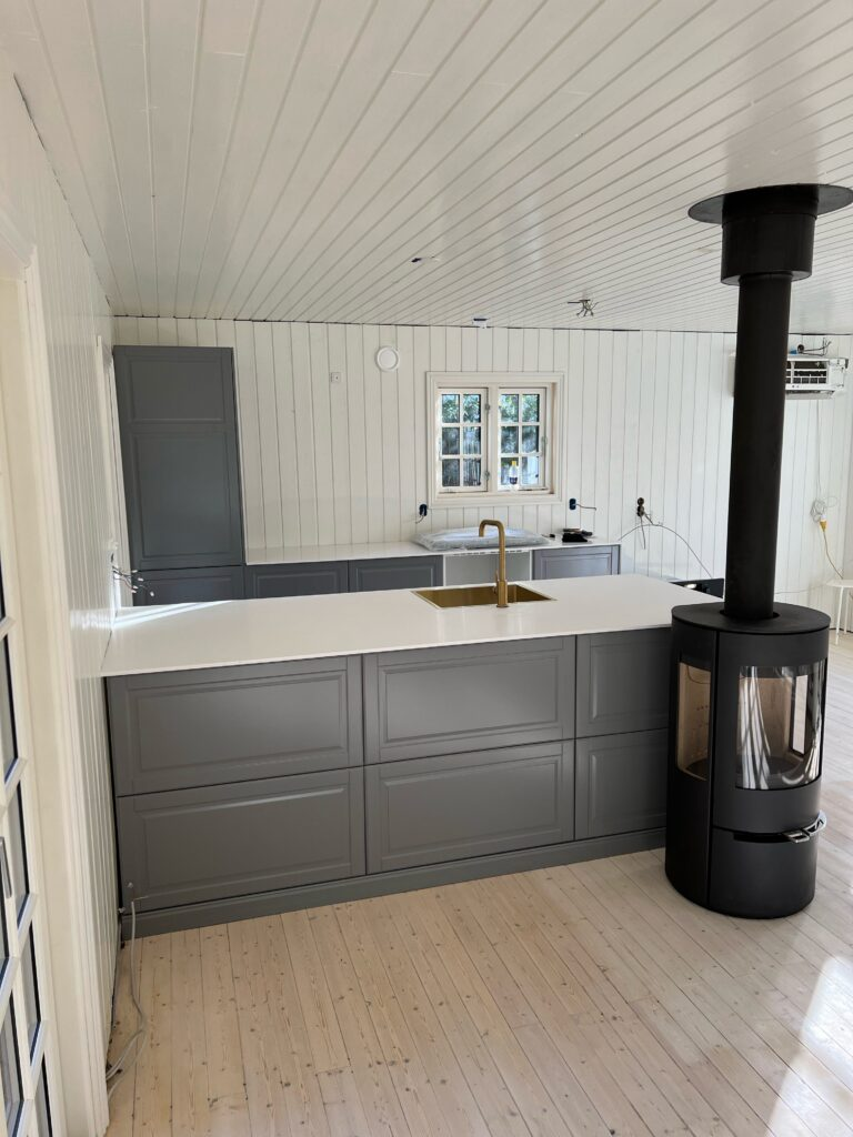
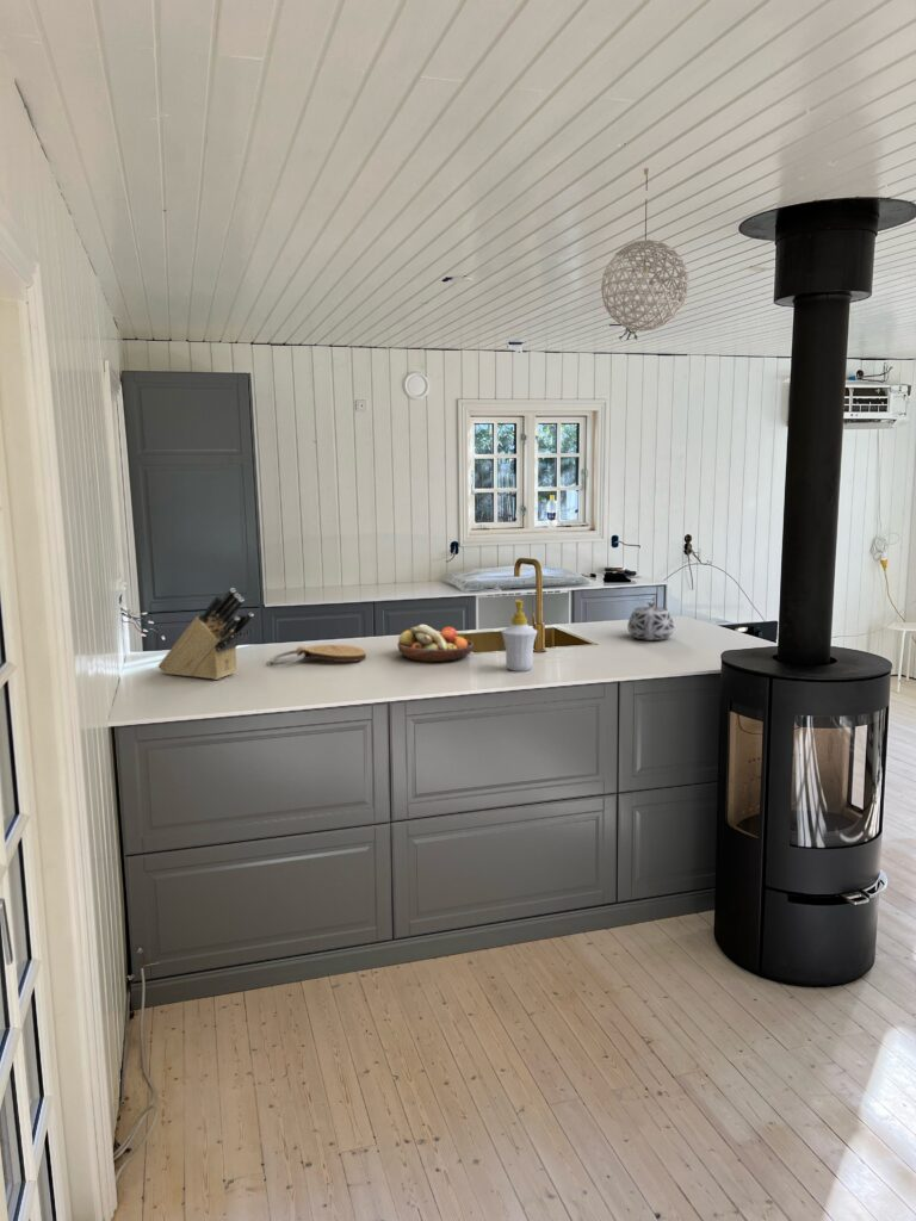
+ knife block [157,587,254,681]
+ fruit bowl [396,624,475,663]
+ soap bottle [501,599,538,673]
+ key chain [268,644,367,667]
+ pendant light [600,167,691,333]
+ teapot [626,601,676,642]
